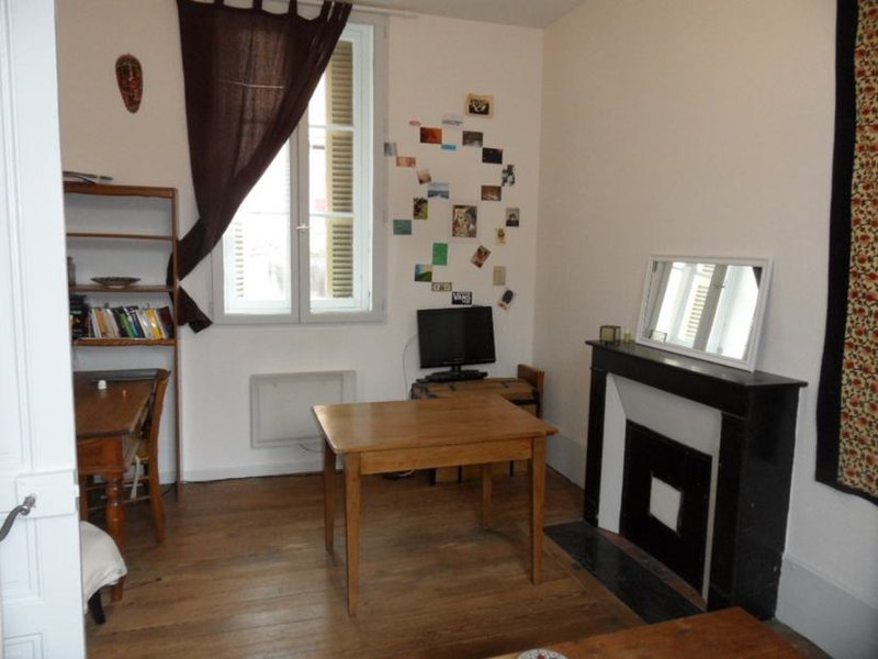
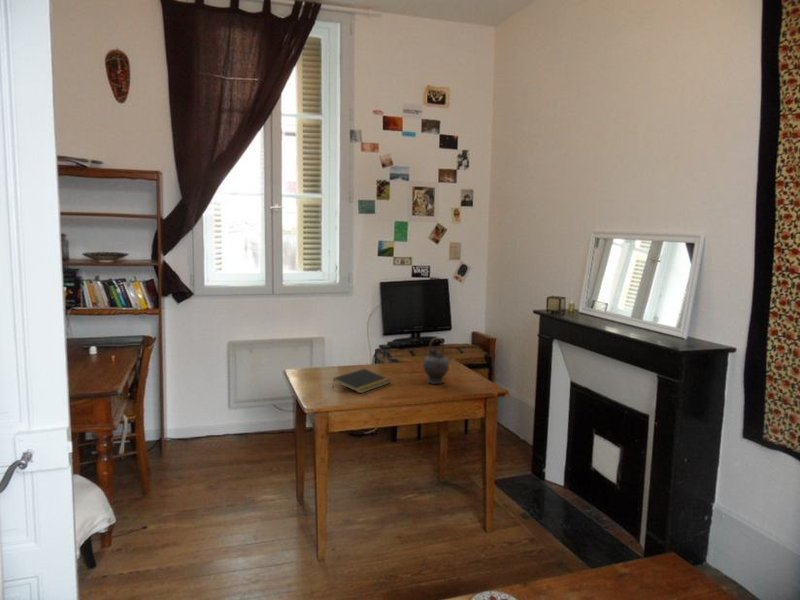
+ teapot [422,336,454,385]
+ notepad [331,368,392,394]
